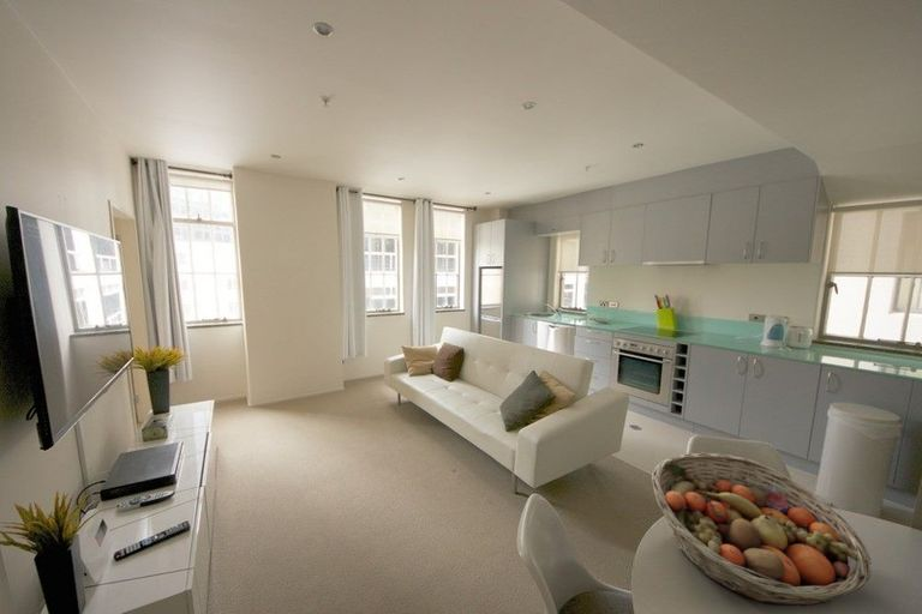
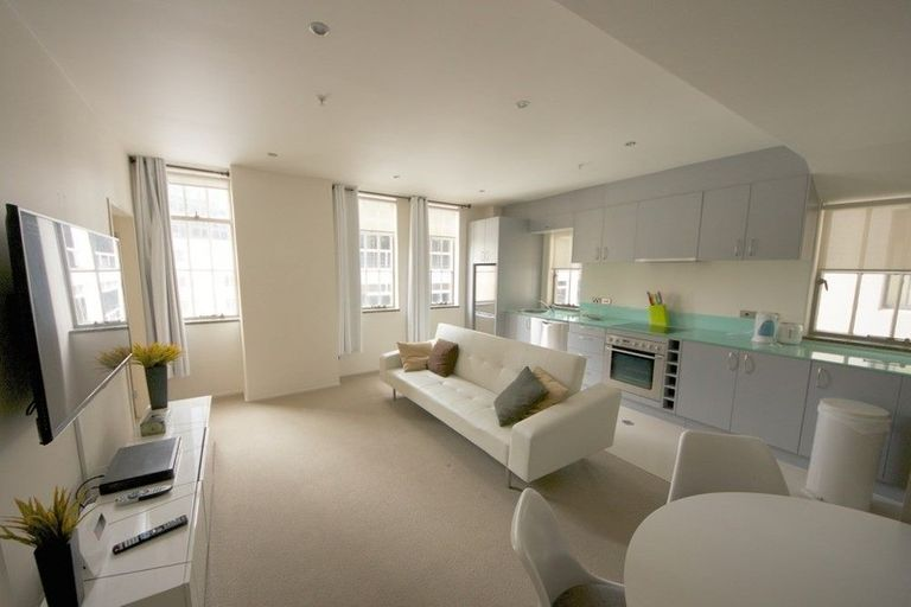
- fruit basket [651,452,873,607]
